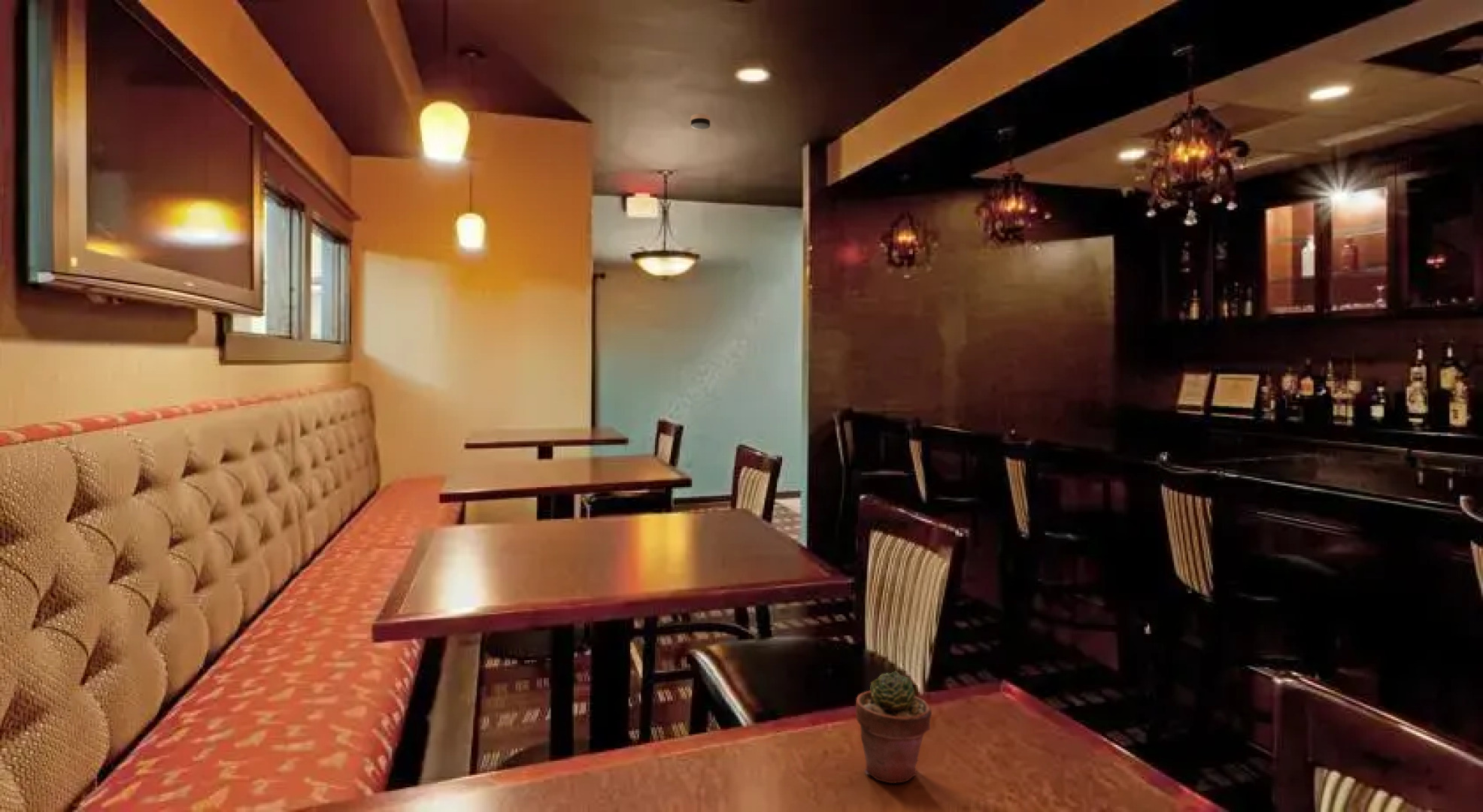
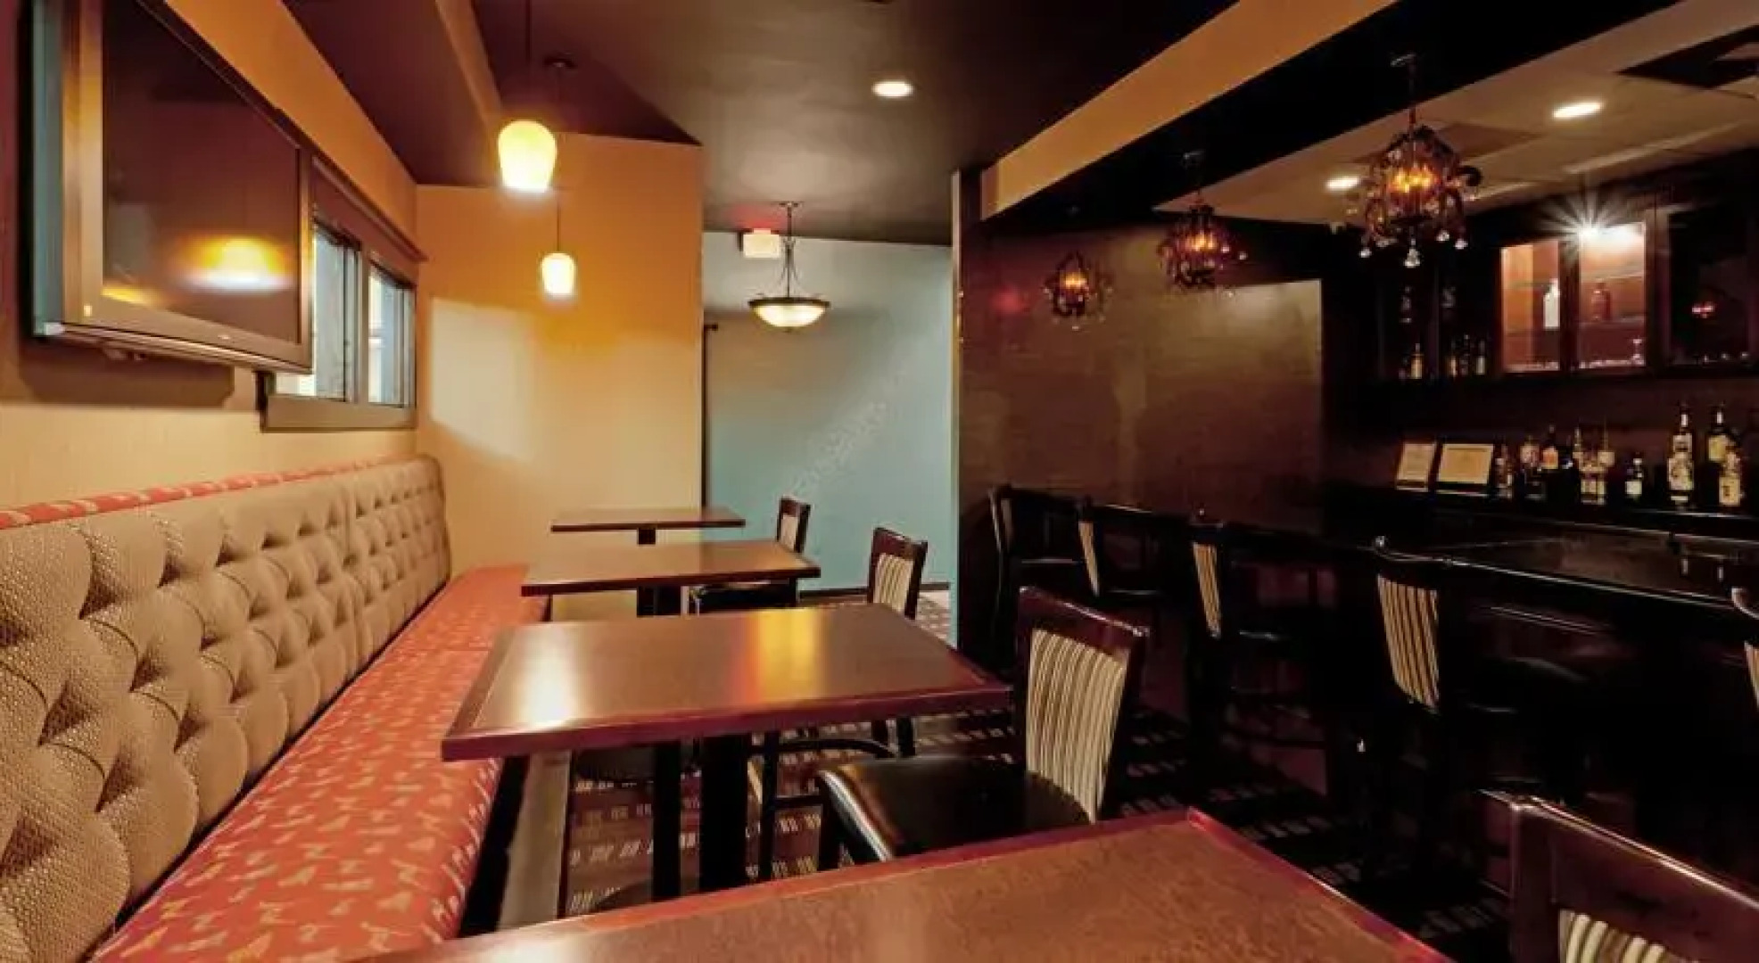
- potted succulent [855,671,933,784]
- smoke detector [690,113,711,130]
